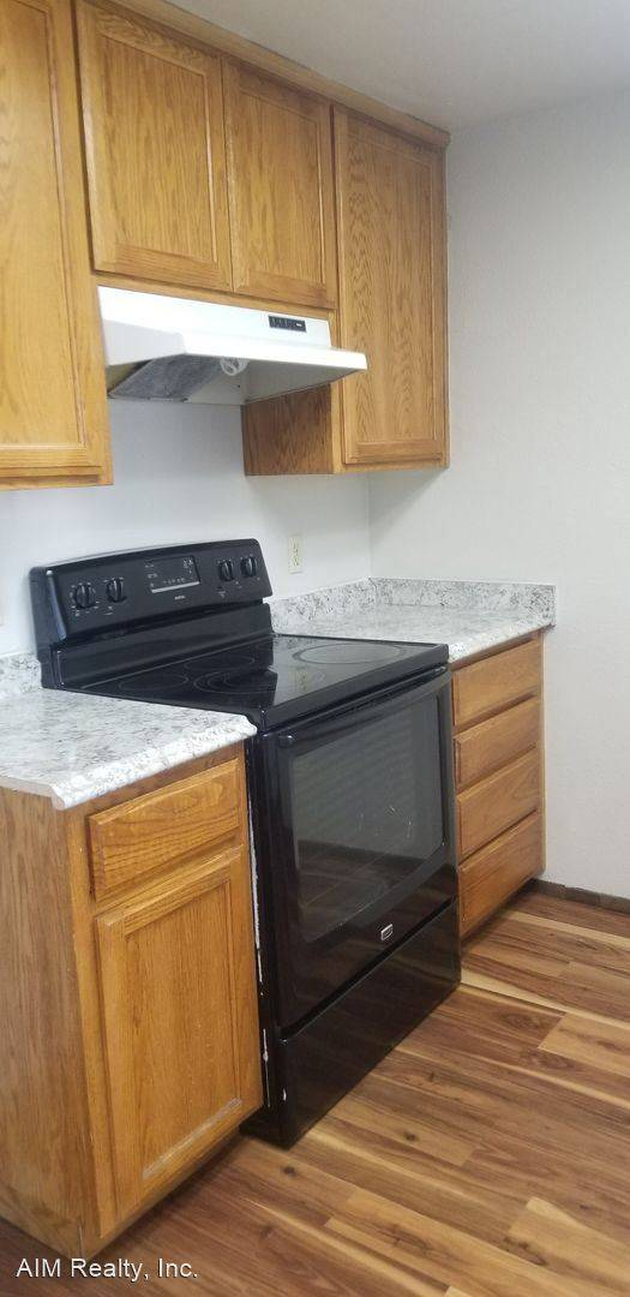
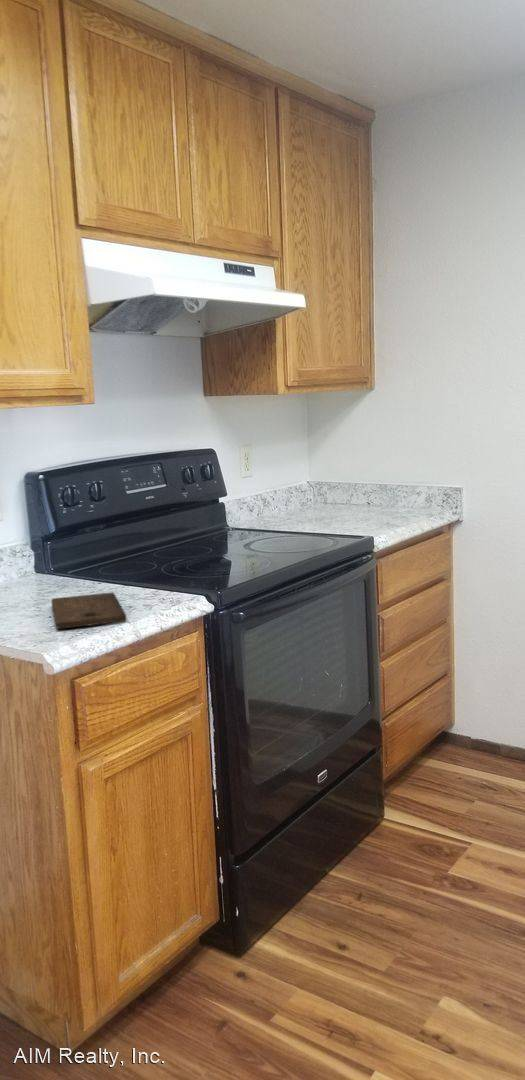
+ cutting board [50,592,127,630]
